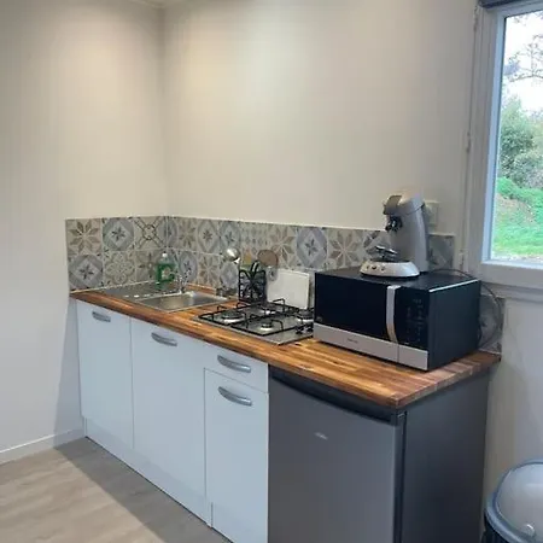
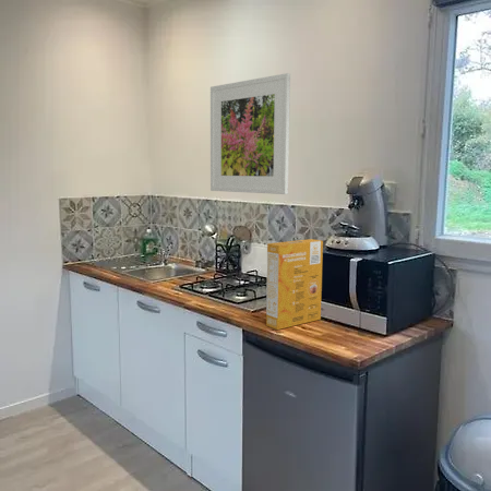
+ cereal box [265,238,324,331]
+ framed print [209,72,291,195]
